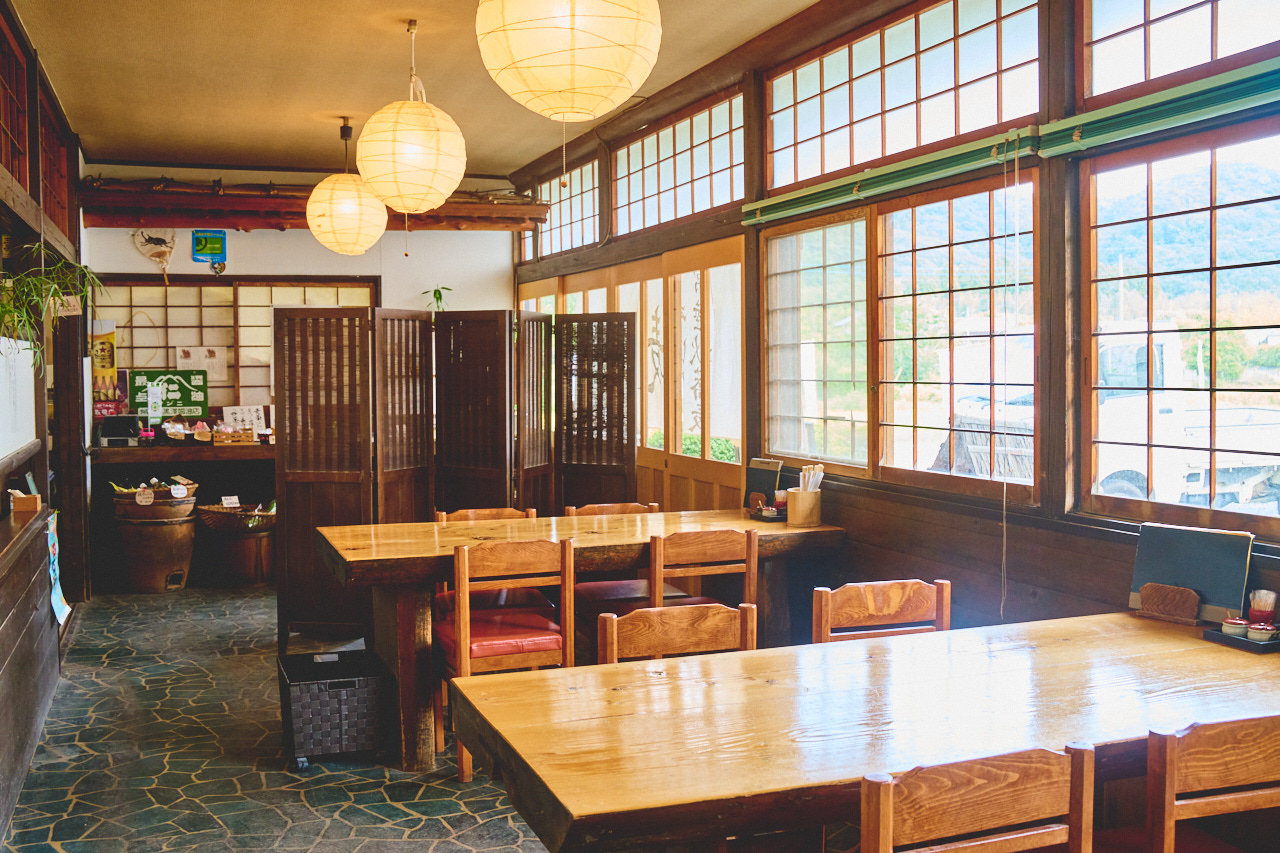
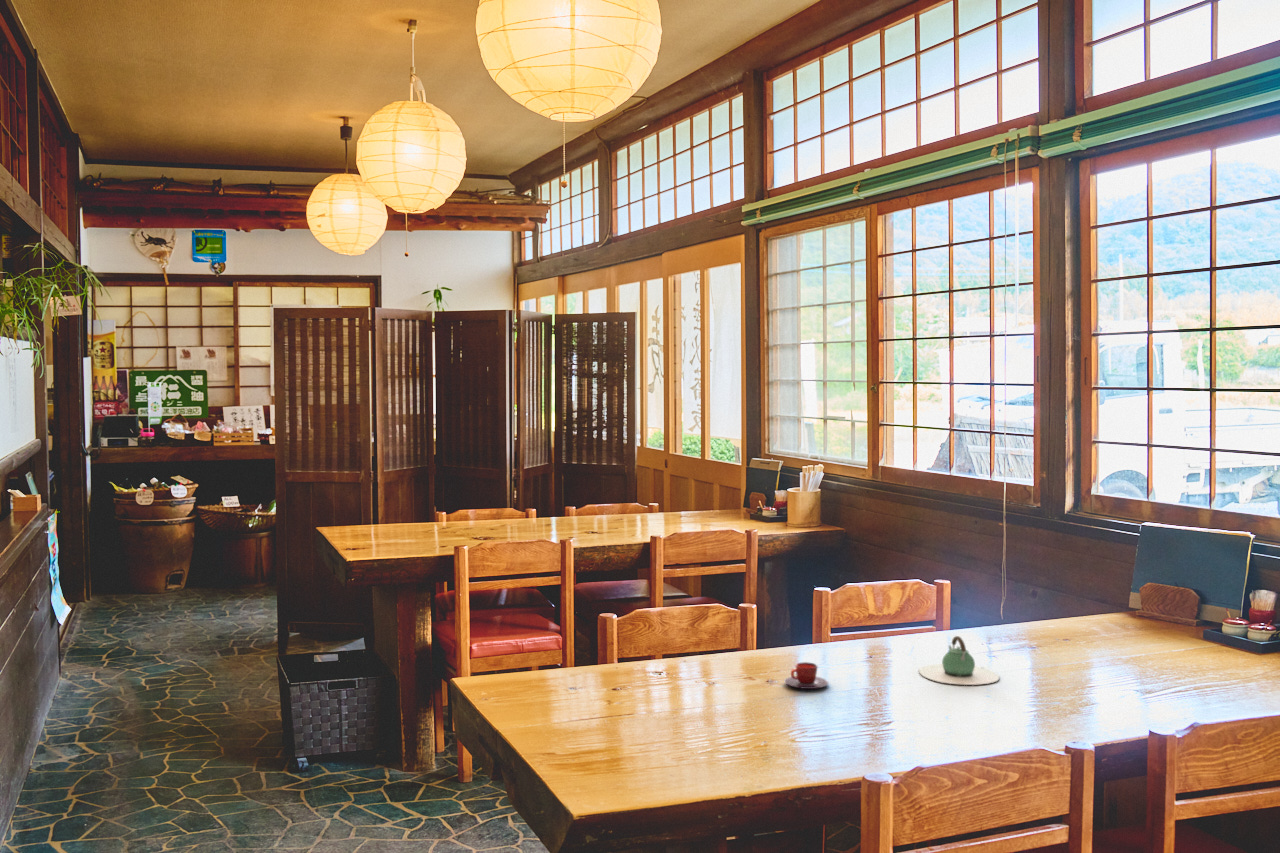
+ teapot [918,635,1000,686]
+ teacup [784,661,830,690]
